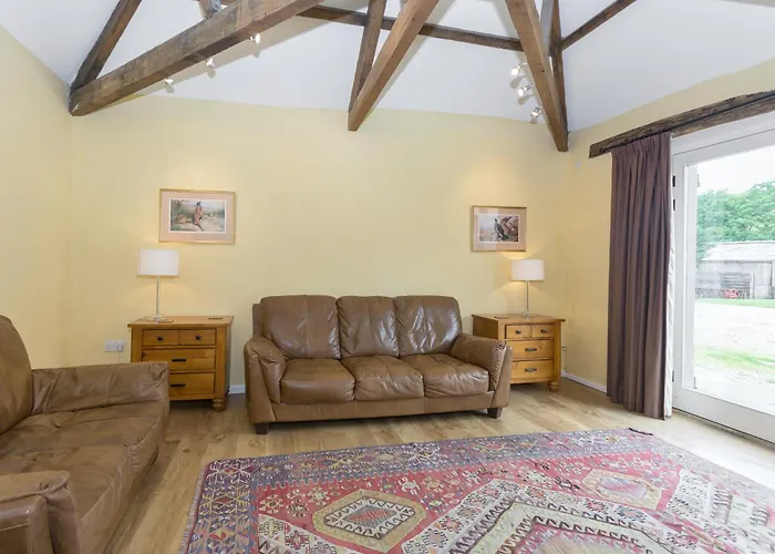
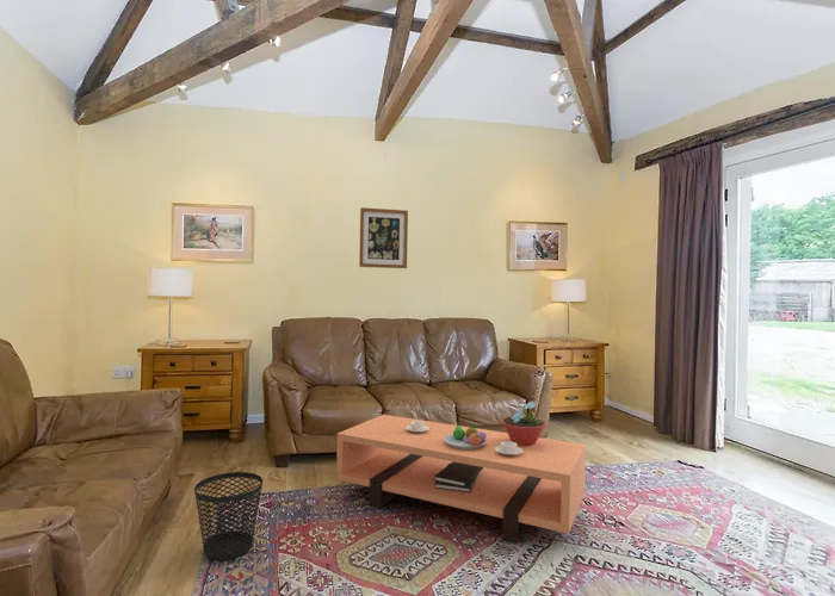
+ wastebasket [193,471,264,561]
+ fruit bowl [444,423,487,449]
+ potted flower [500,401,548,446]
+ wall art [358,206,409,269]
+ coffee table [335,414,587,544]
